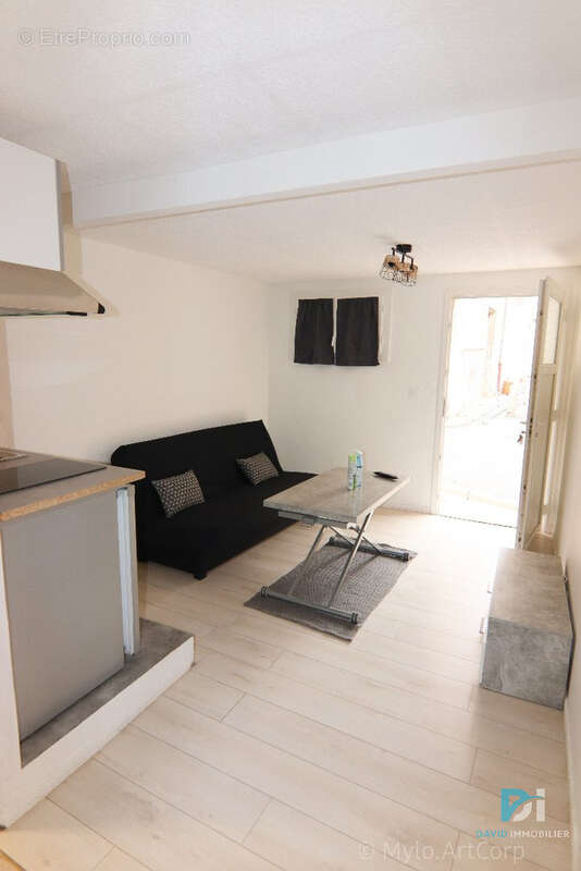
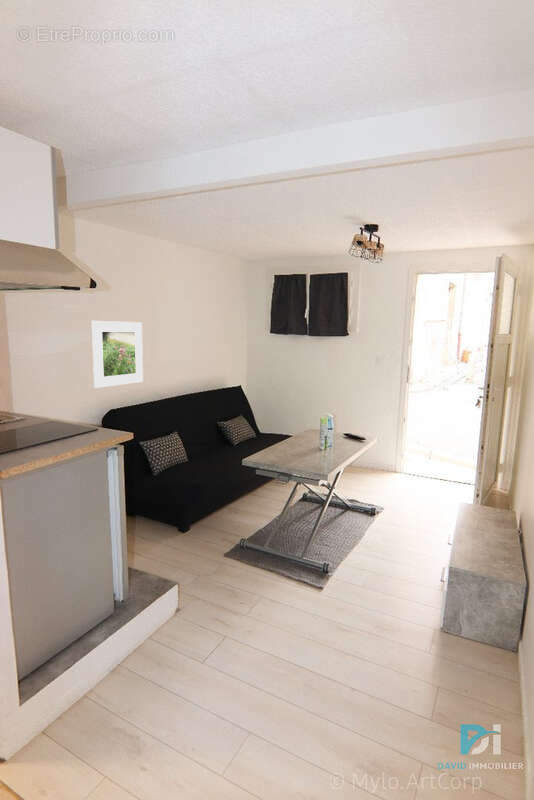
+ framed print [91,320,144,389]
